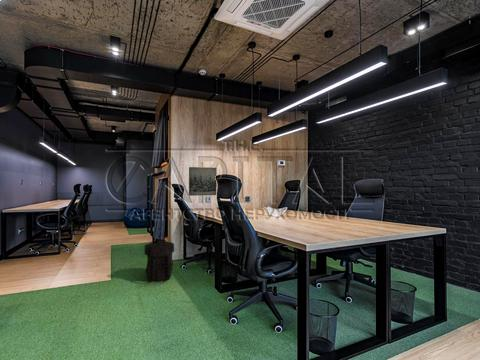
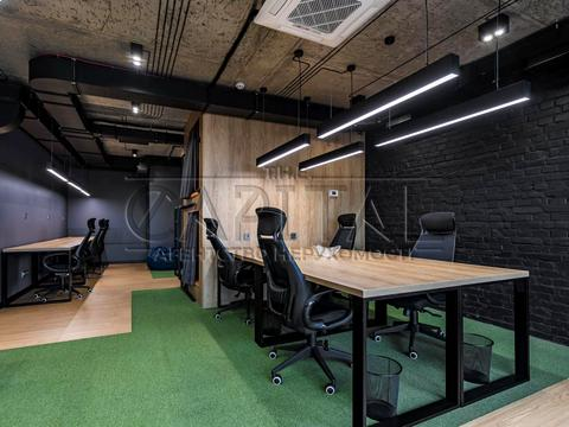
- wall art [188,166,218,197]
- backpack [144,238,175,283]
